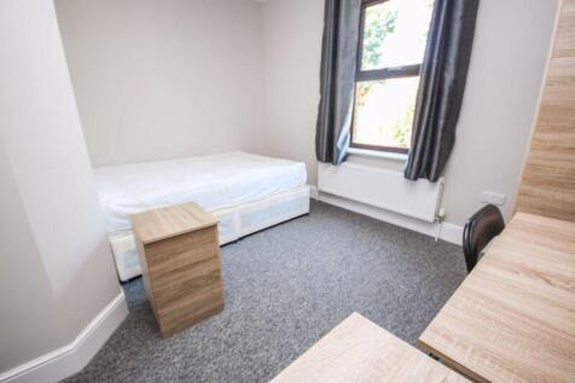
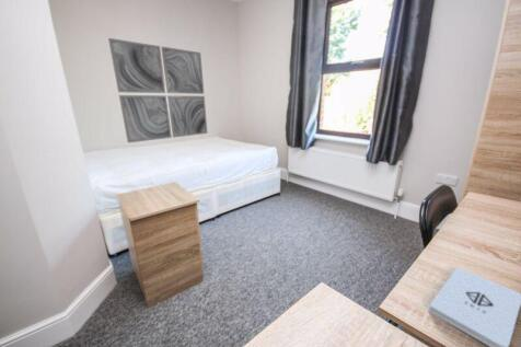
+ wall art [107,37,209,143]
+ notepad [427,266,521,347]
